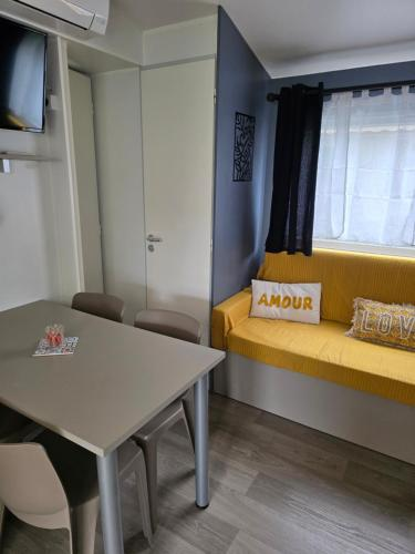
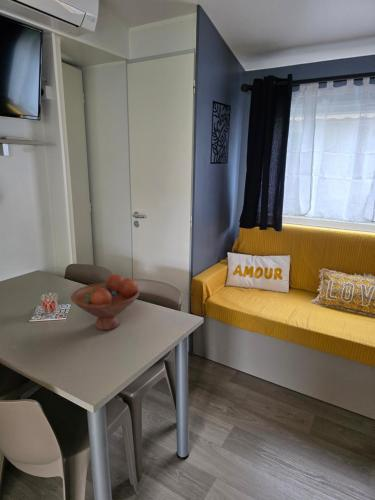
+ fruit bowl [70,273,141,331]
